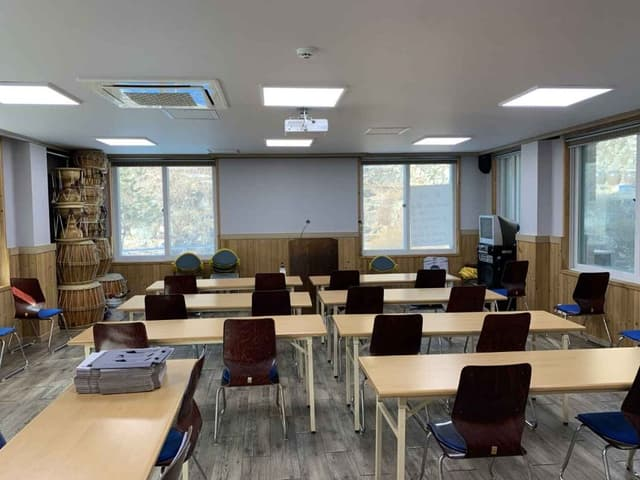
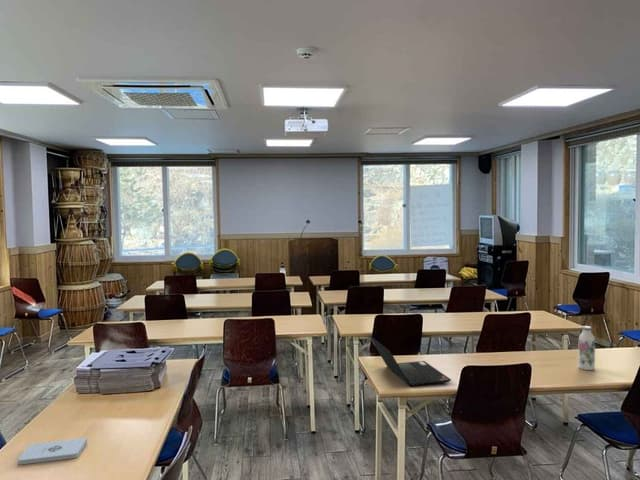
+ notepad [17,437,88,466]
+ water bottle [577,325,596,371]
+ laptop computer [368,334,452,388]
